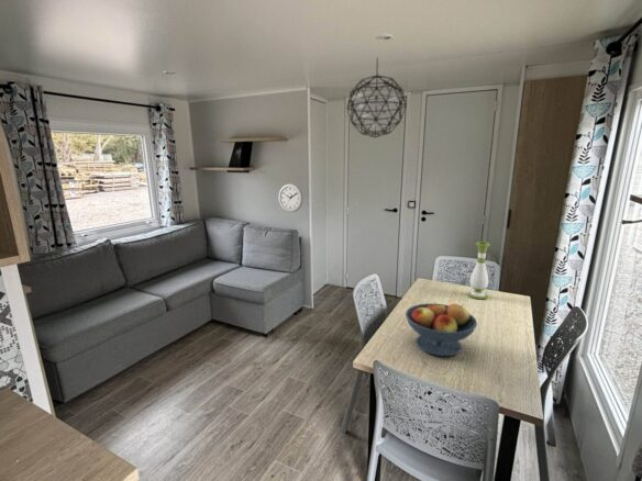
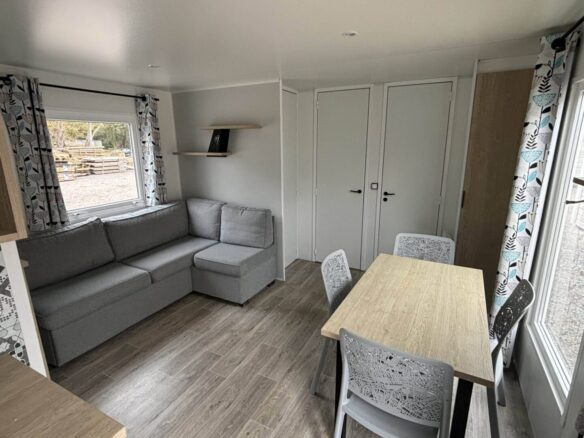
- pendant light [345,56,408,138]
- wall clock [277,182,303,213]
- fruit bowl [405,302,478,357]
- vase [467,240,491,300]
